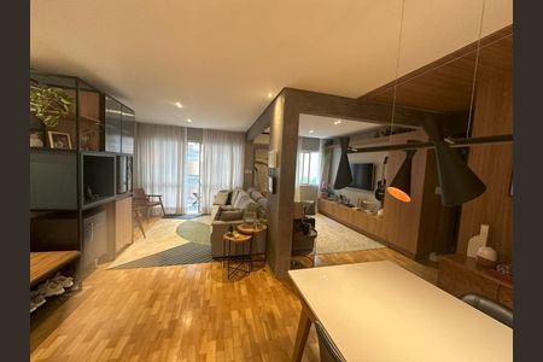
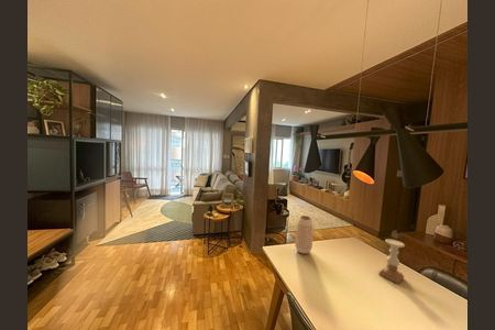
+ planter [294,215,314,255]
+ candle holder [377,238,406,285]
